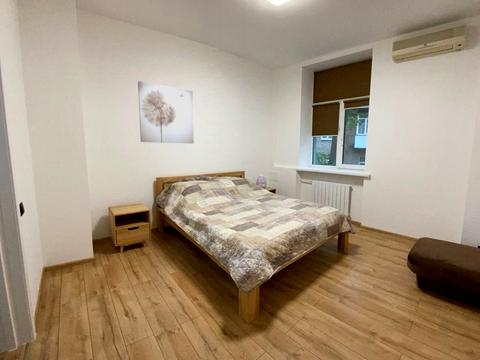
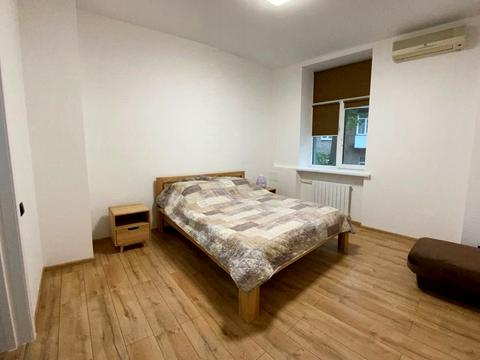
- wall art [137,80,195,144]
